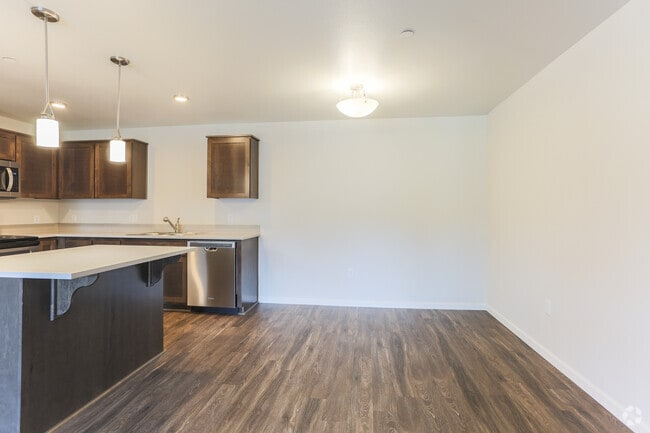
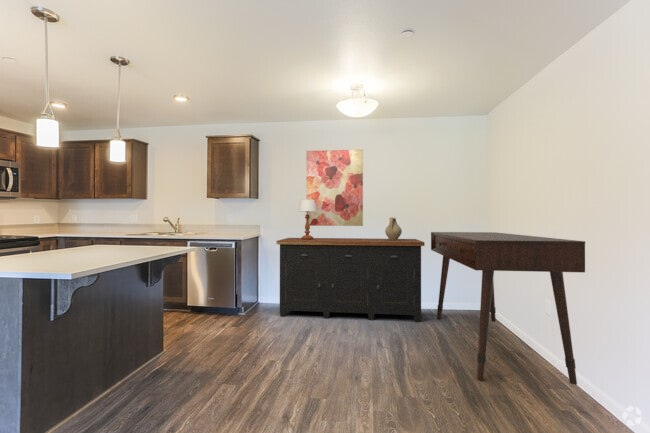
+ sideboard [276,237,426,323]
+ wall art [305,149,364,227]
+ table lamp [297,199,317,240]
+ ceramic jug [384,216,403,240]
+ desk [430,231,586,386]
